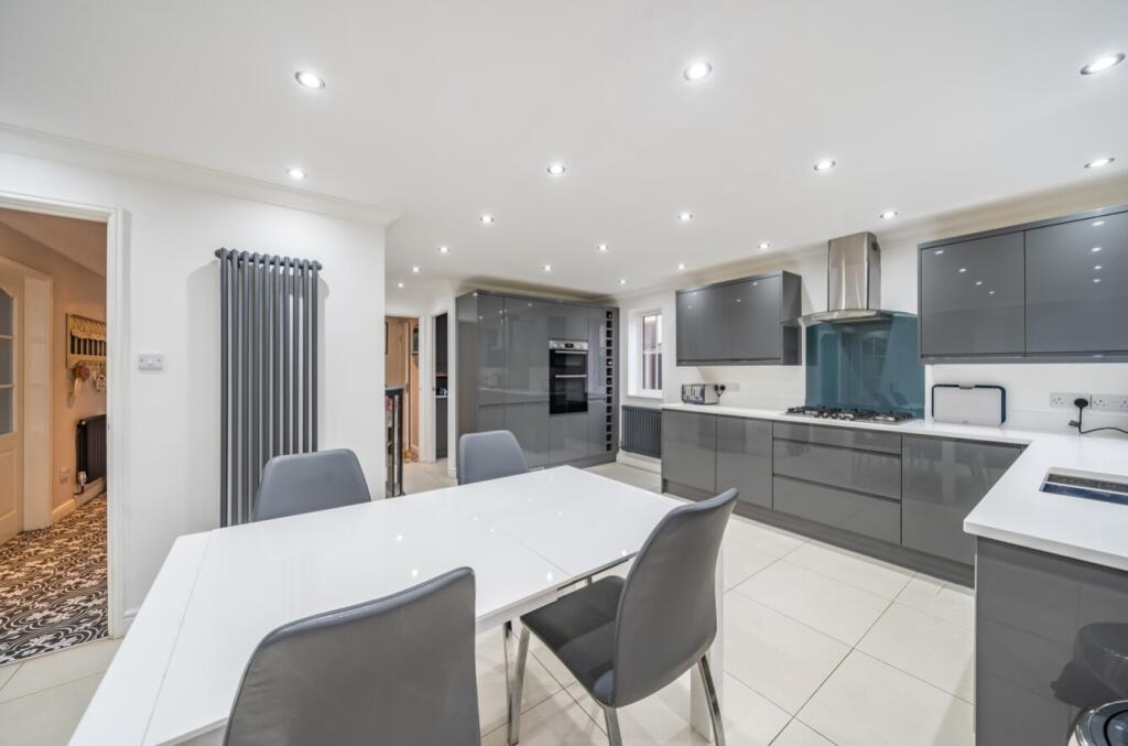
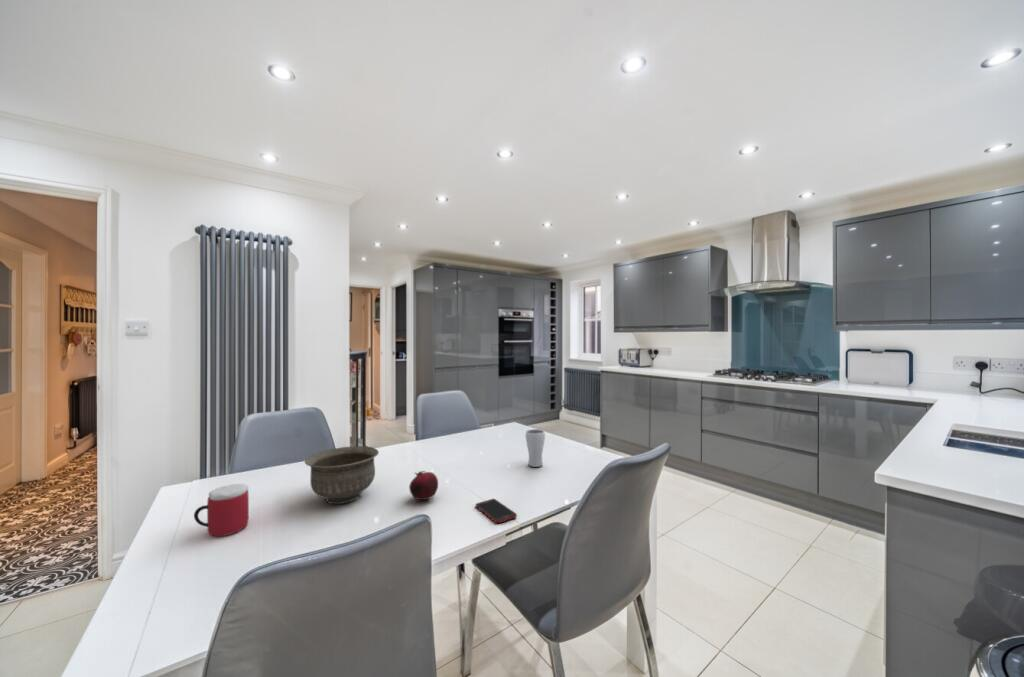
+ mug [193,483,250,537]
+ drinking glass [525,428,546,468]
+ bowl [304,445,380,505]
+ fruit [408,470,439,501]
+ cell phone [475,498,518,524]
